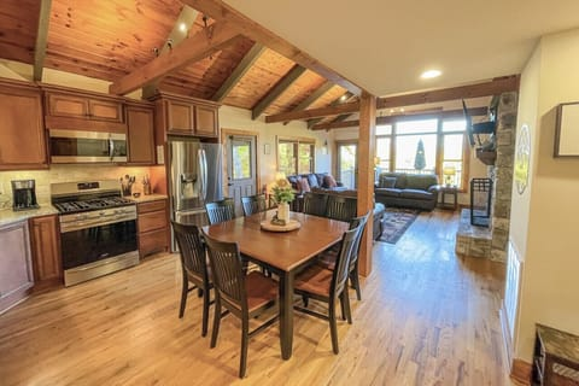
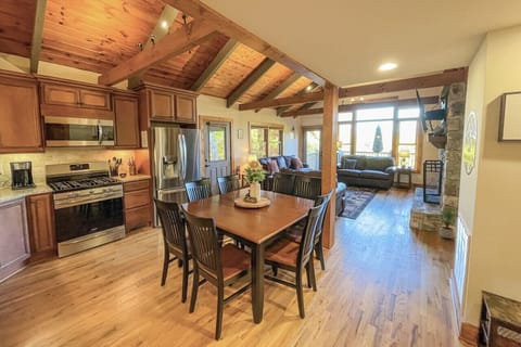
+ potted plant [434,208,458,241]
